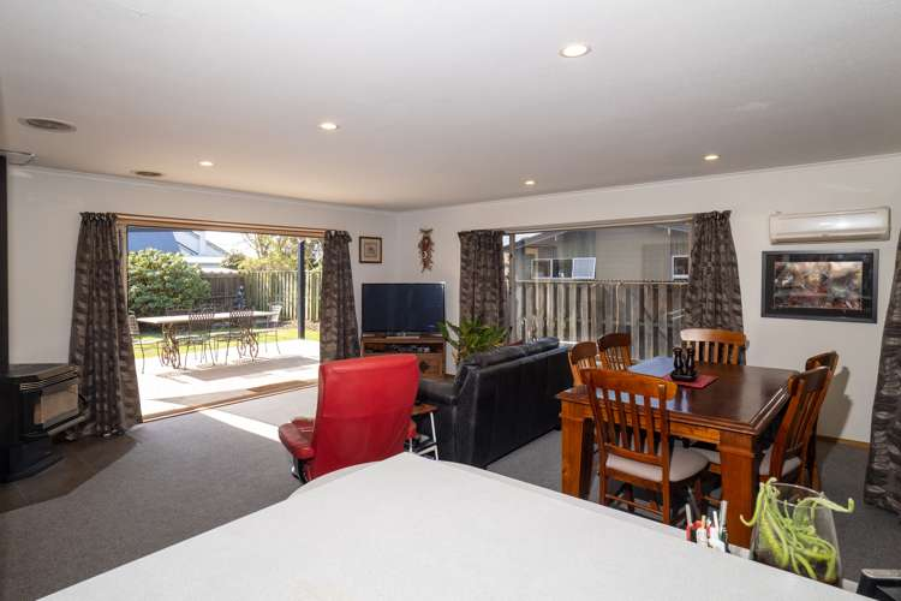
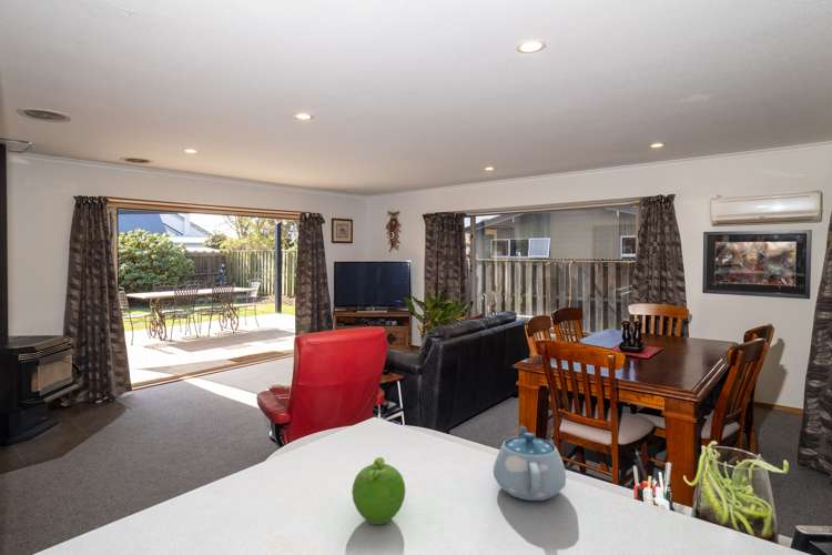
+ chinaware [491,425,567,502]
+ fruit [351,456,407,525]
